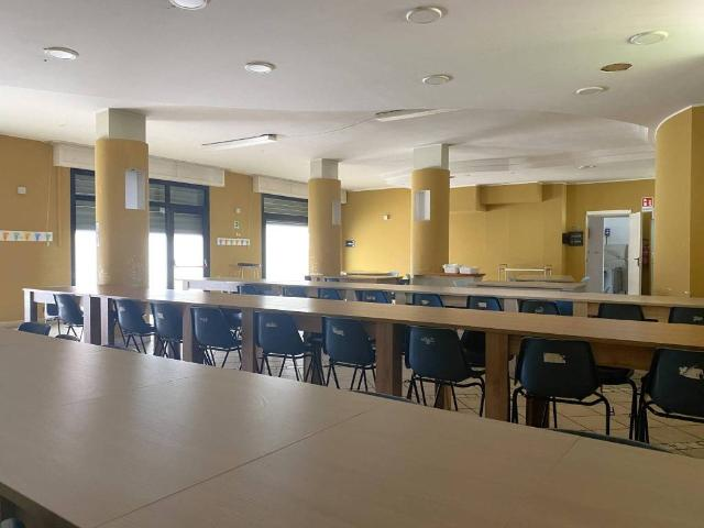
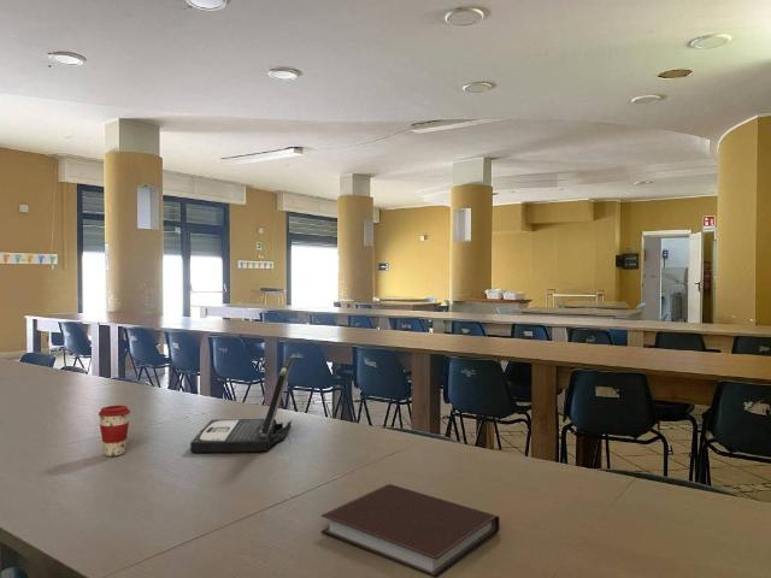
+ notebook [319,483,500,578]
+ laptop [189,355,294,454]
+ coffee cup [98,405,131,458]
